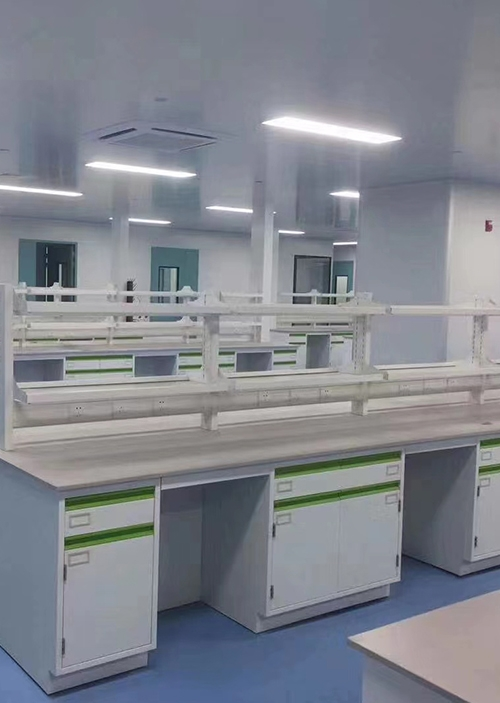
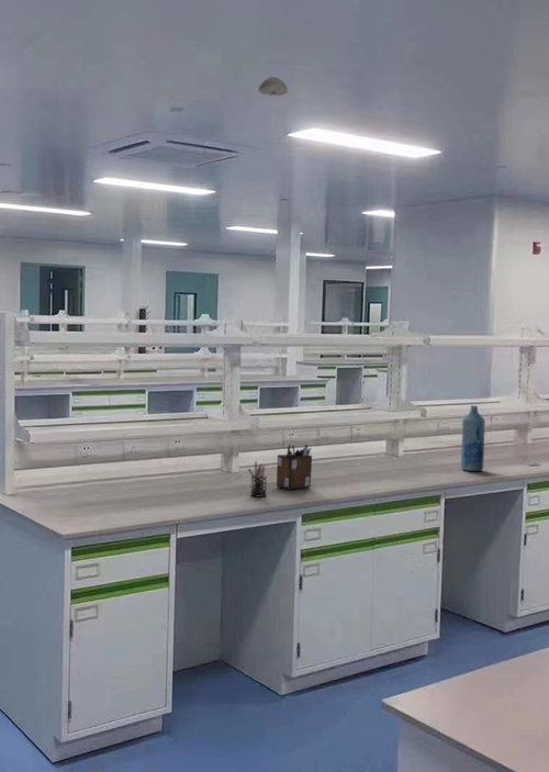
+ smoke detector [257,76,290,97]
+ desk organizer [276,443,313,491]
+ pen holder [247,460,268,497]
+ bottle [460,404,486,472]
